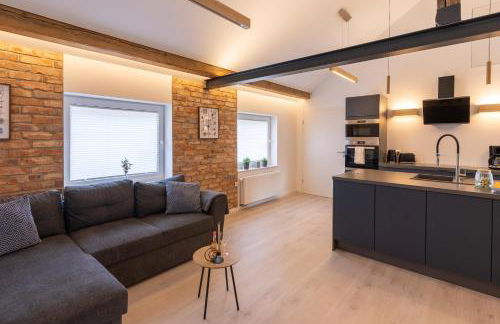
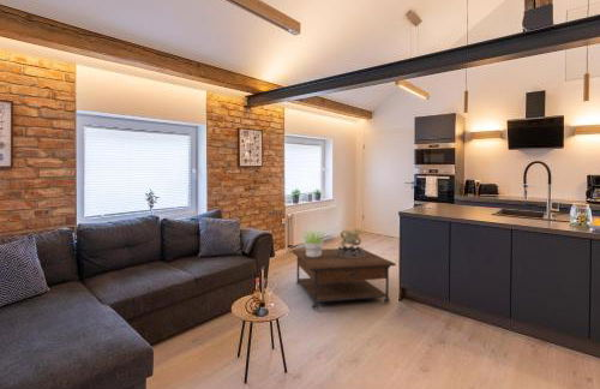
+ coffee table [290,247,397,310]
+ potted plant [300,228,328,257]
+ decorative sculpture [336,228,366,258]
